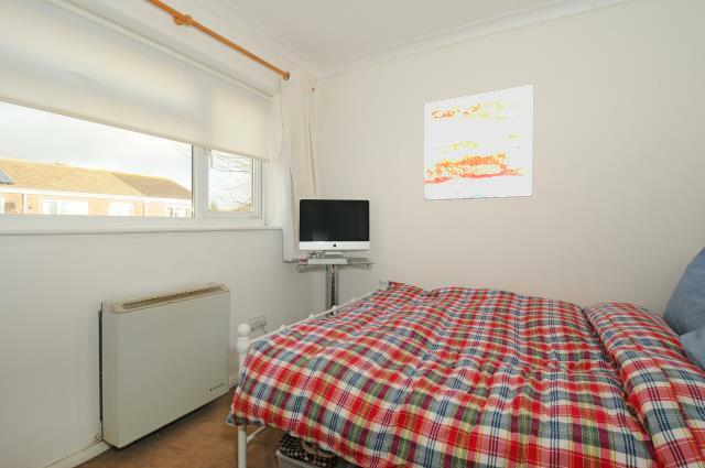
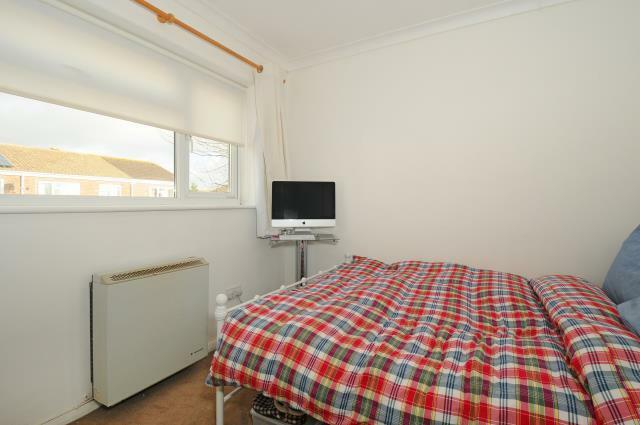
- wall art [423,84,534,202]
